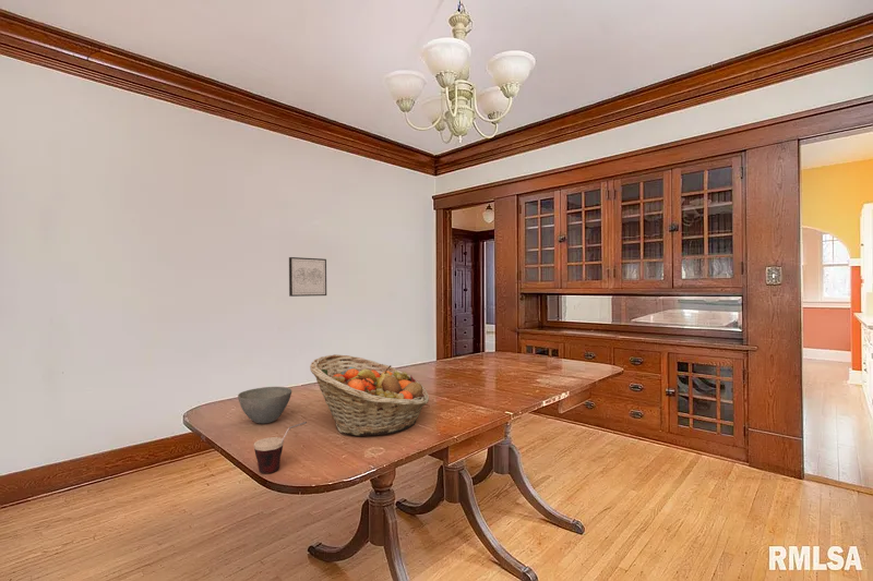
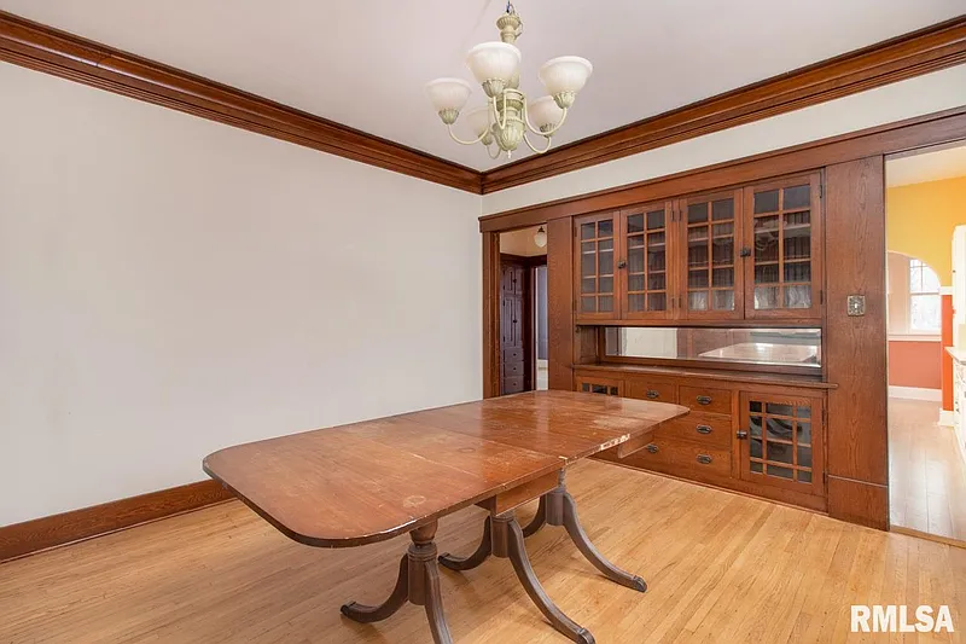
- cup [252,421,308,474]
- fruit basket [309,353,430,437]
- bowl [237,386,292,424]
- wall art [288,256,327,298]
